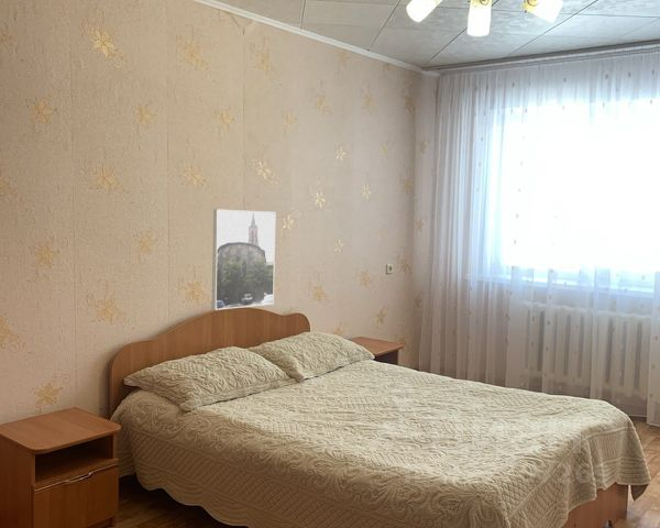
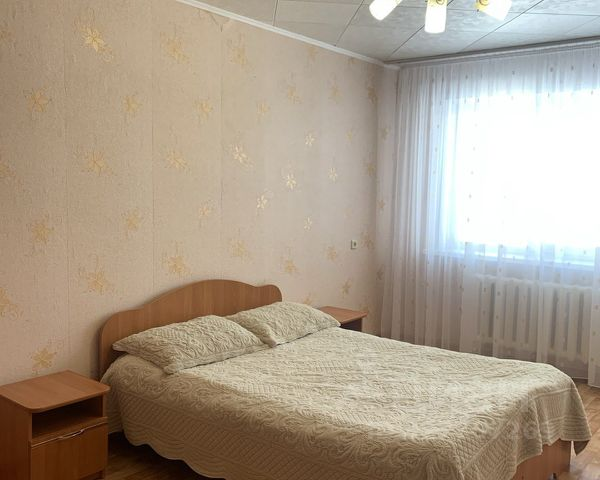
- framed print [211,208,276,311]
